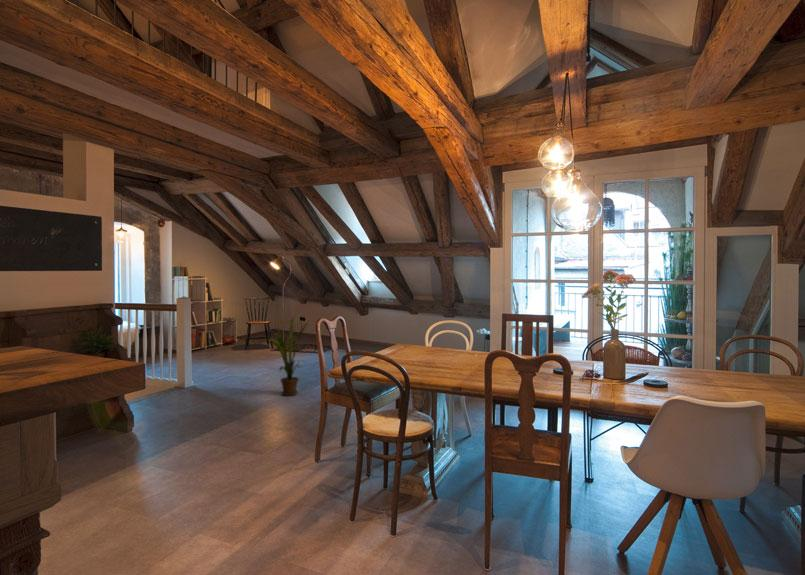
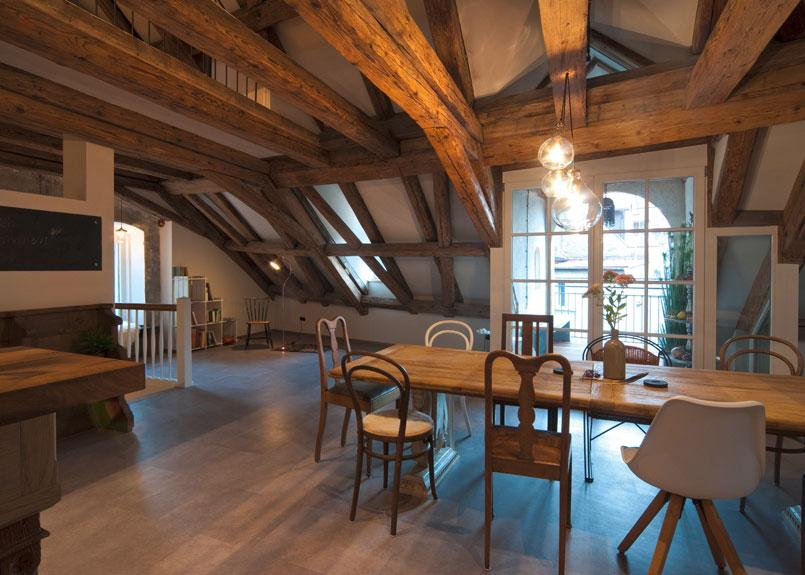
- house plant [267,313,313,397]
